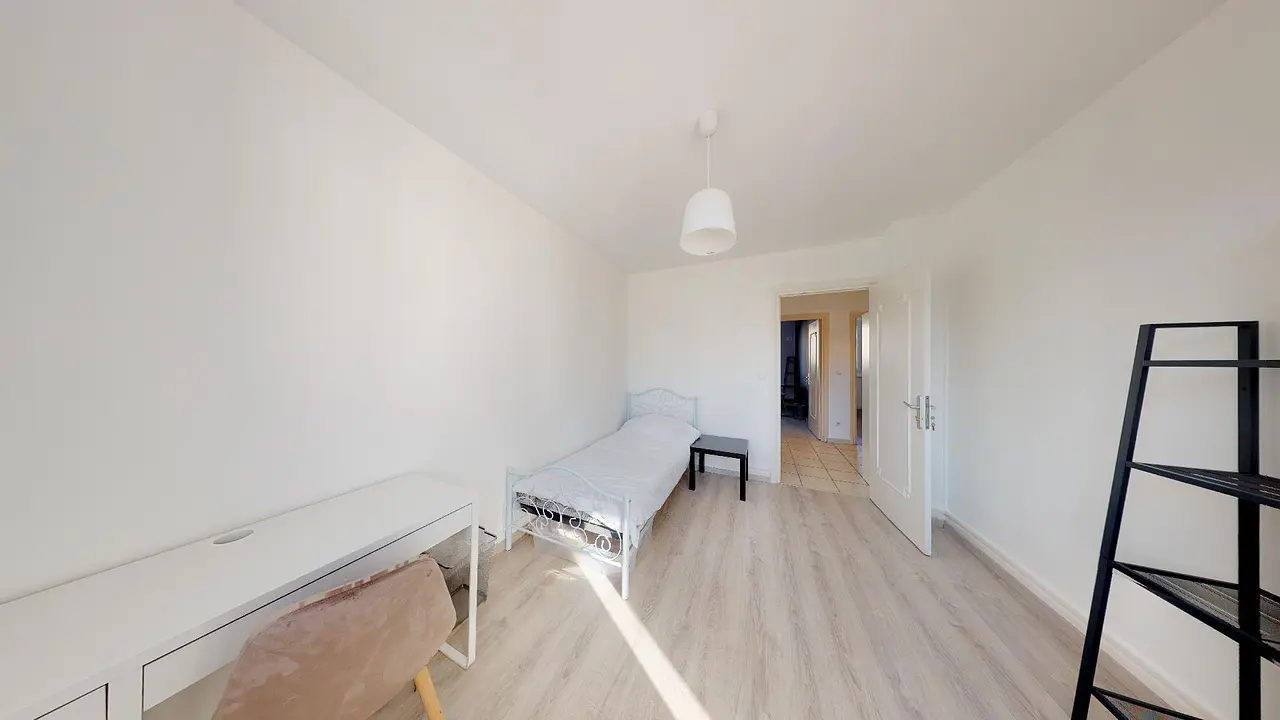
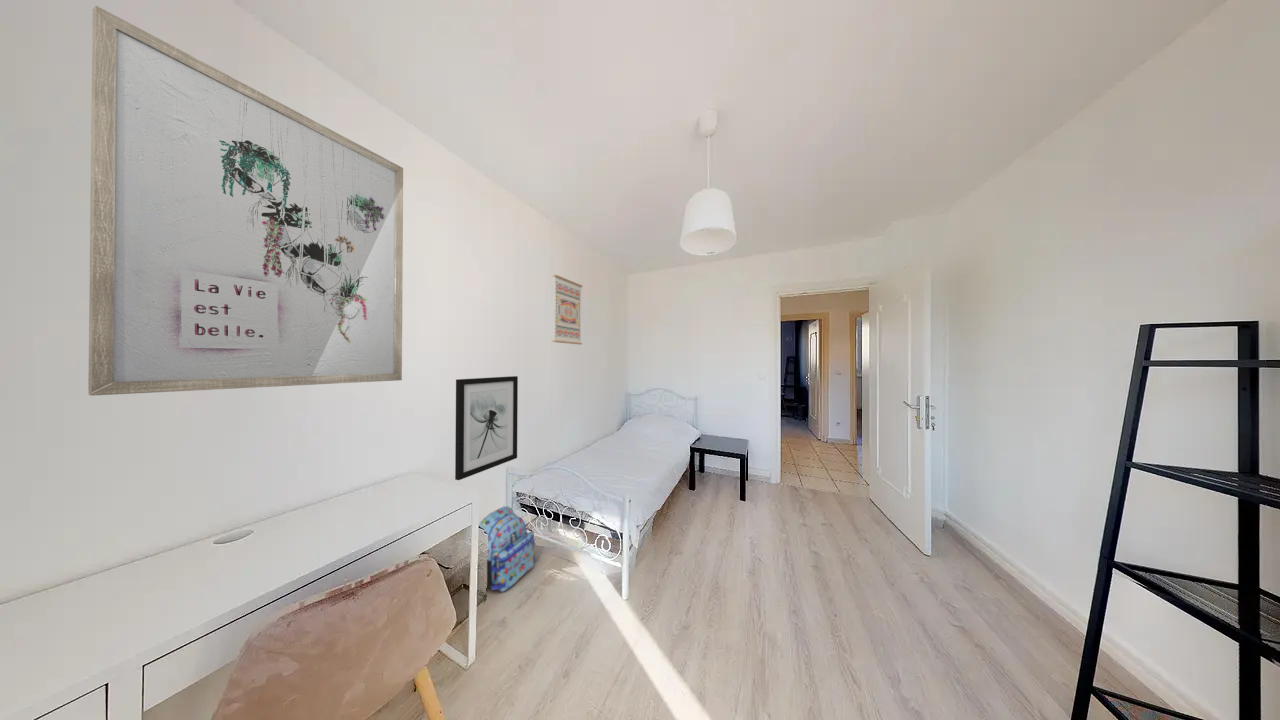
+ wall art [552,274,584,345]
+ backpack [479,505,536,593]
+ wall art [87,5,404,397]
+ wall art [454,375,519,481]
